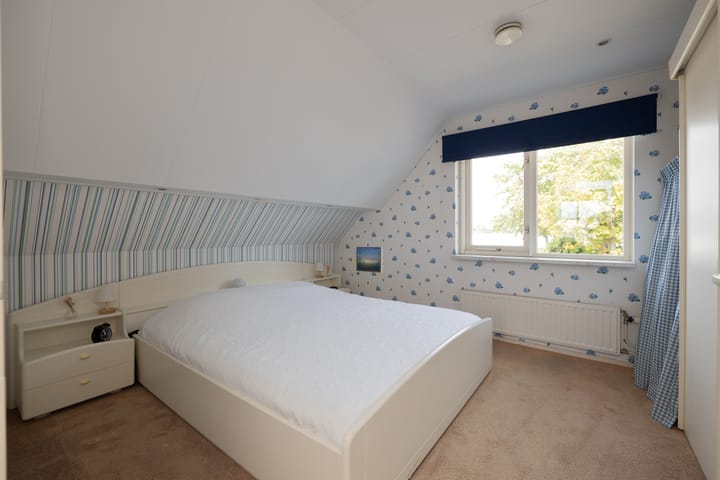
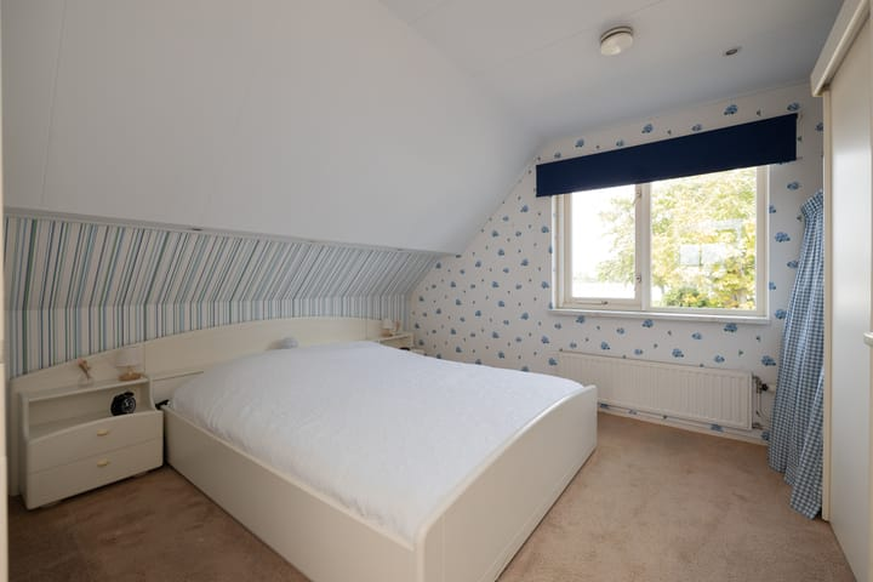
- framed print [355,245,384,274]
